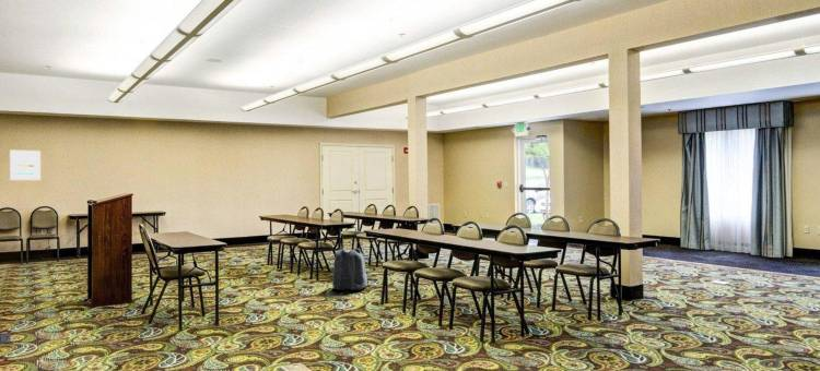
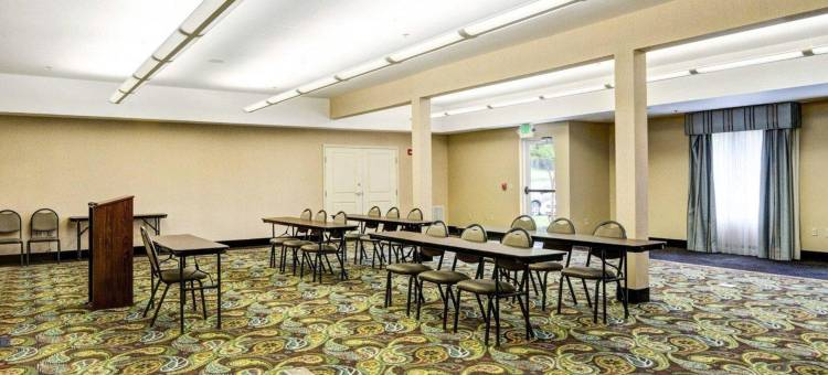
- backpack [331,248,368,291]
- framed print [9,149,42,181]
